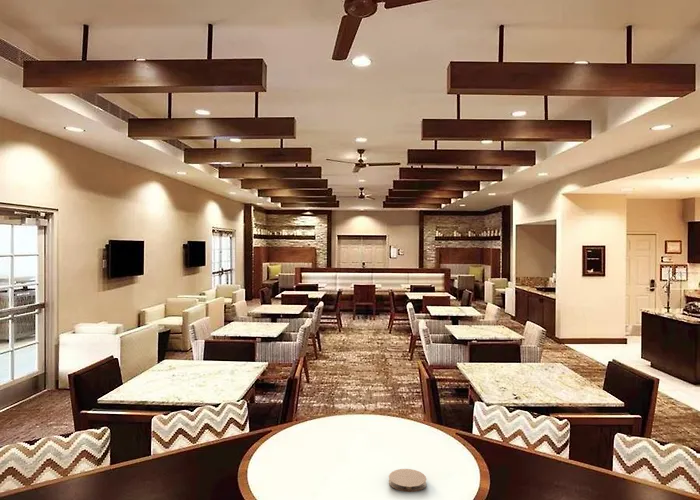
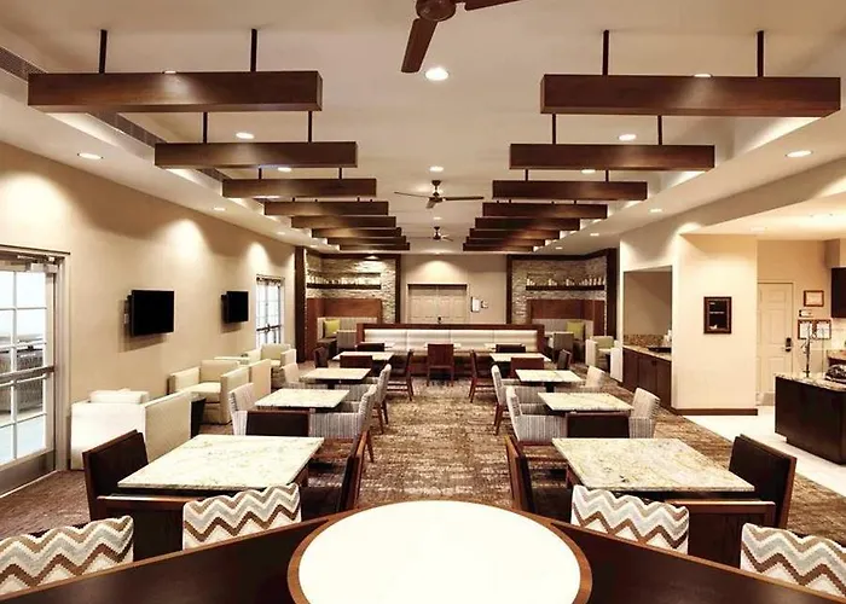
- coaster [388,468,427,493]
